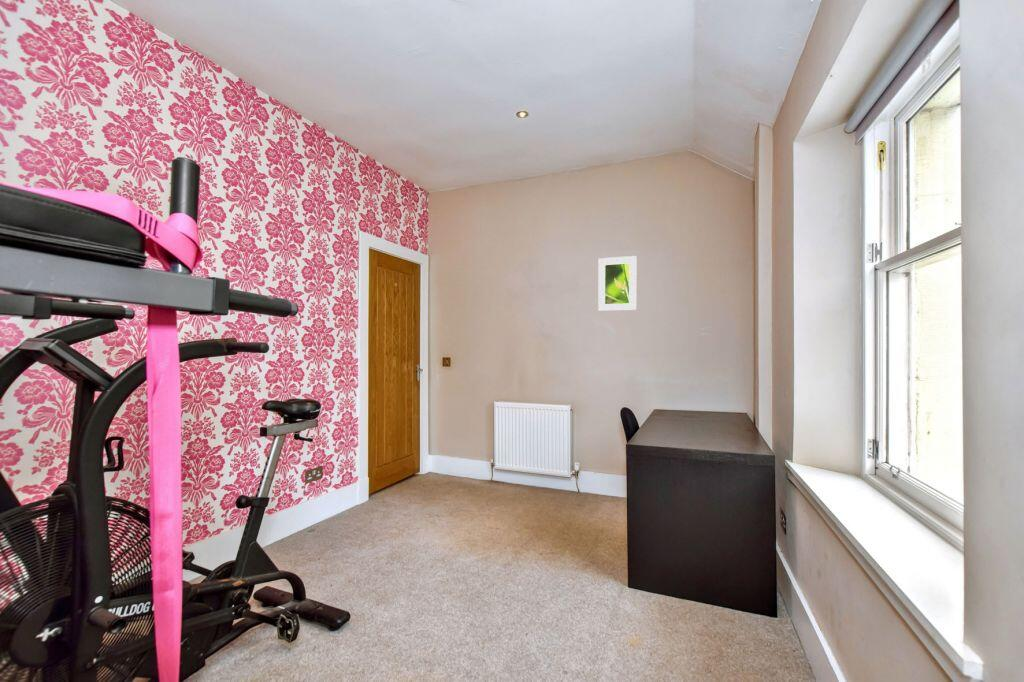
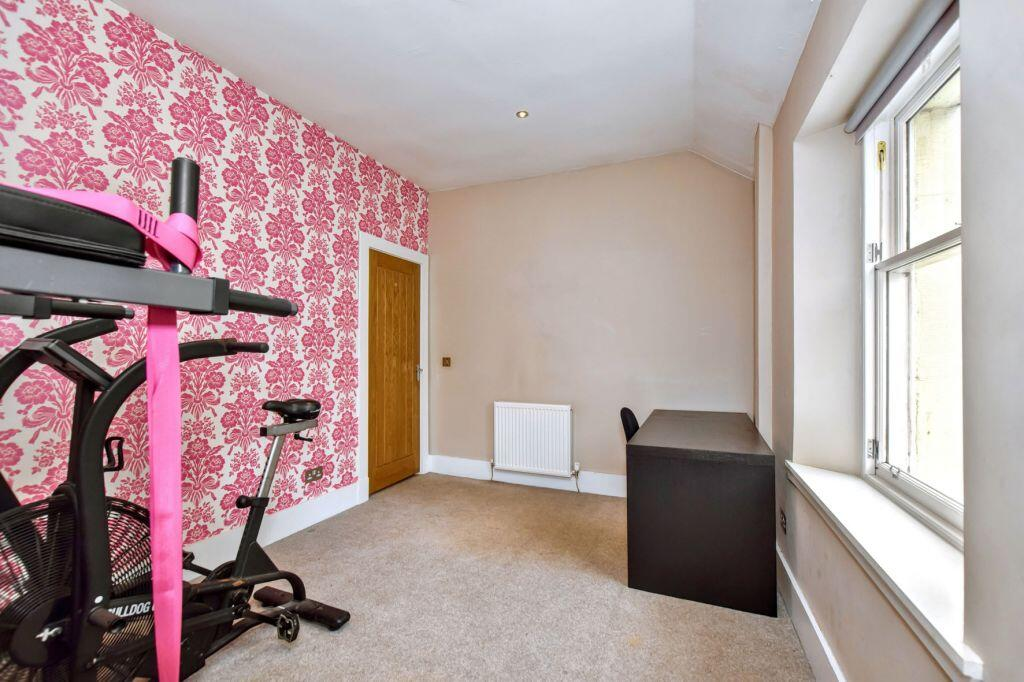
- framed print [597,255,638,312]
